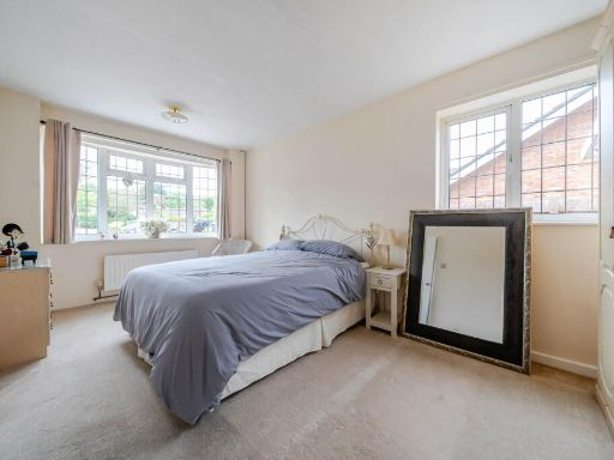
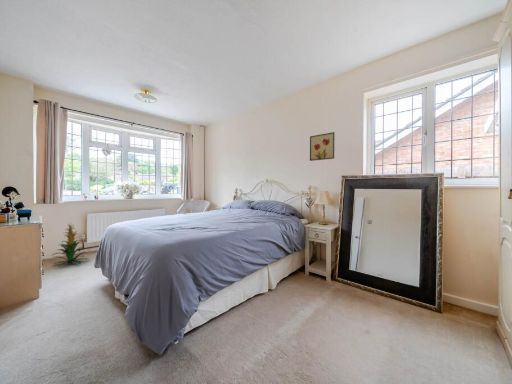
+ indoor plant [50,223,90,268]
+ wall art [309,131,336,162]
